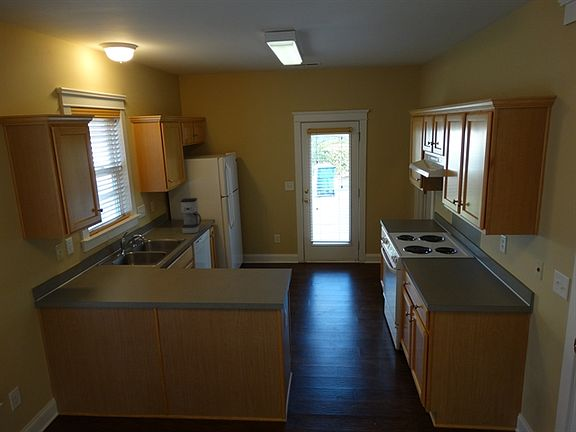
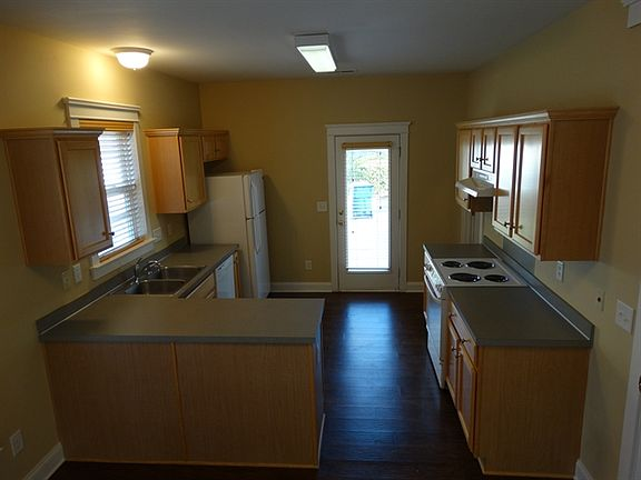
- coffee maker [180,197,202,235]
